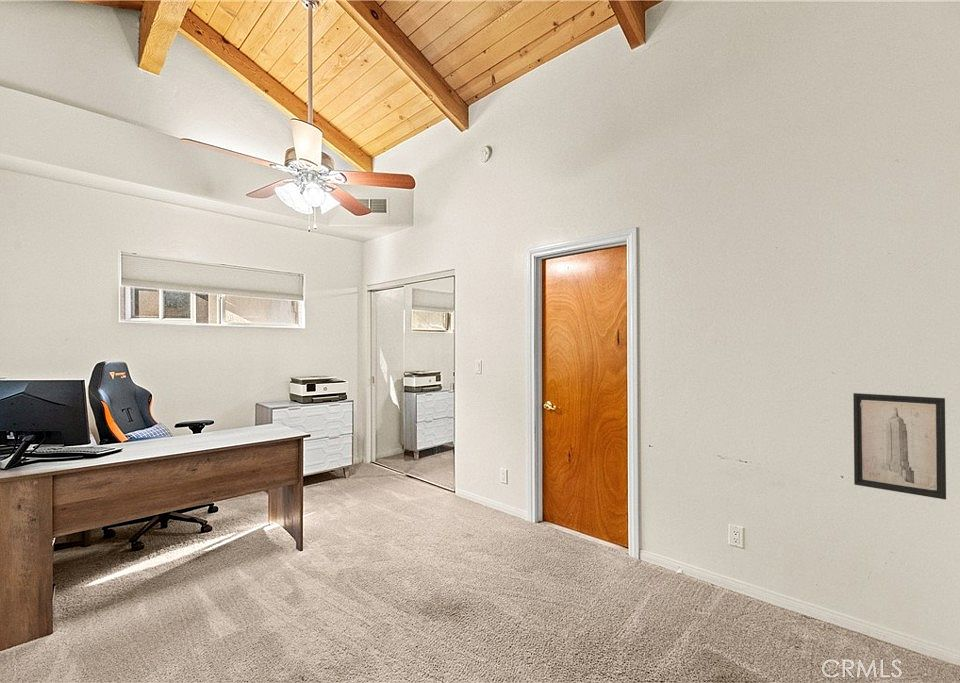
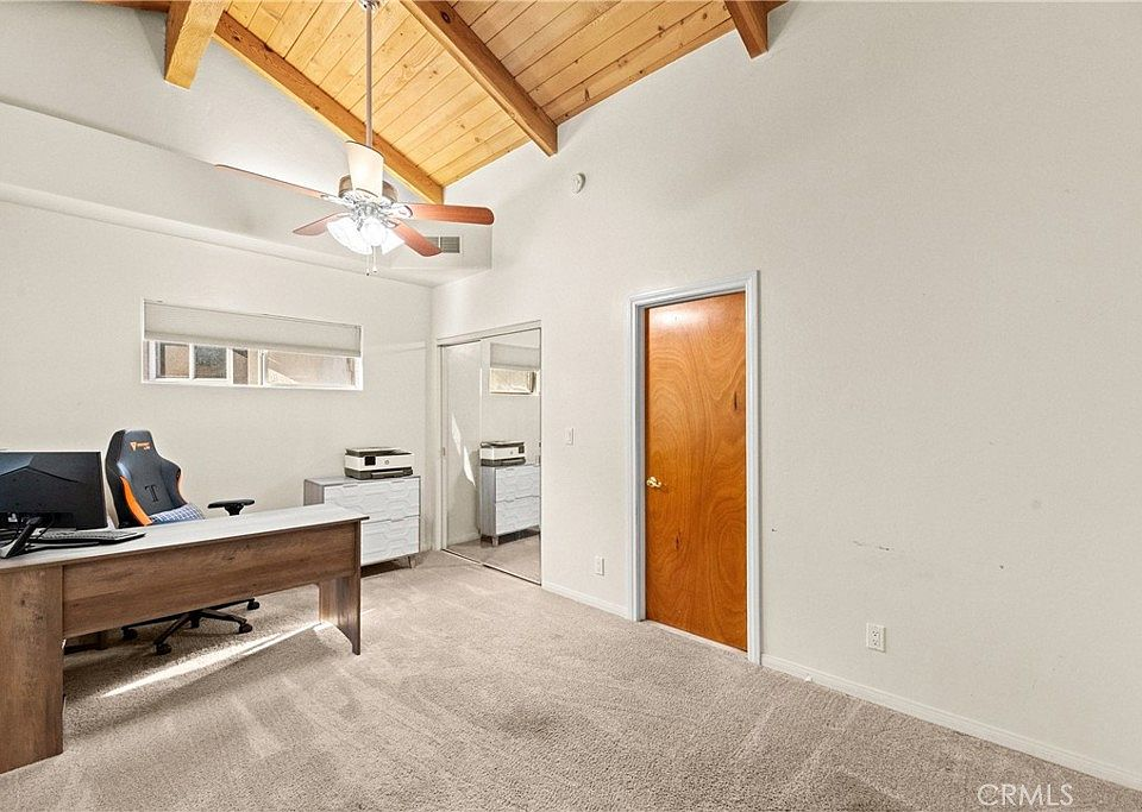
- wall art [852,392,947,501]
